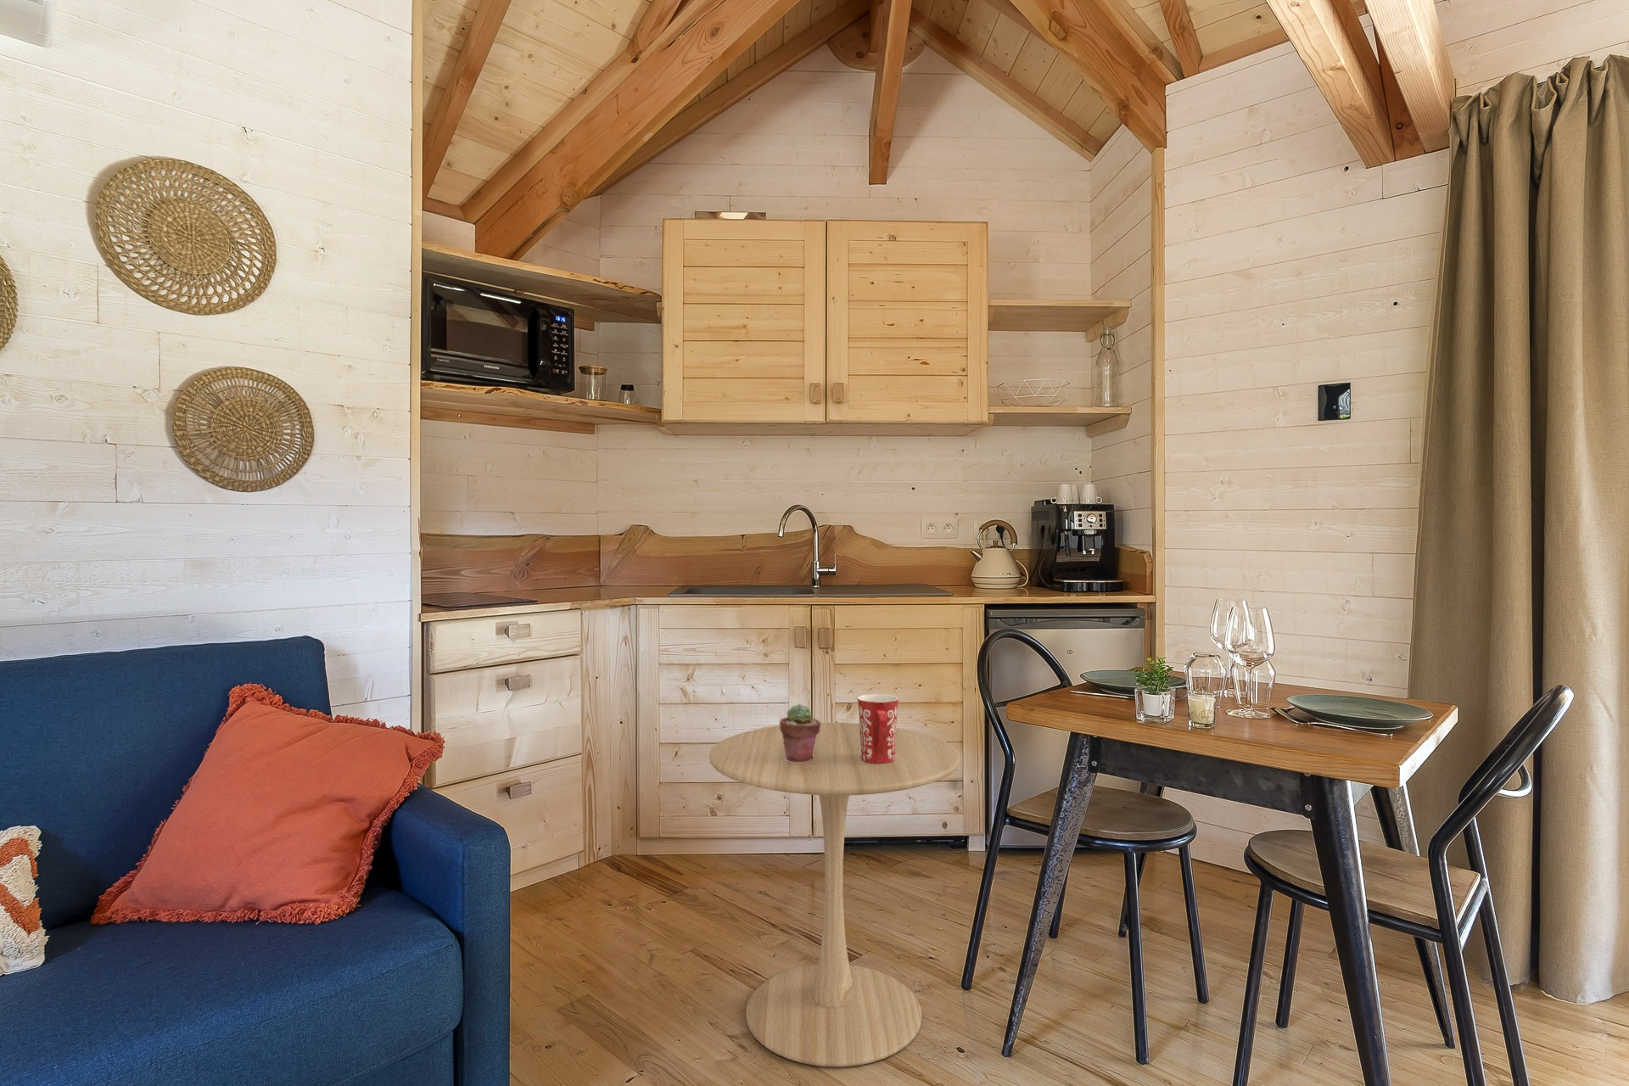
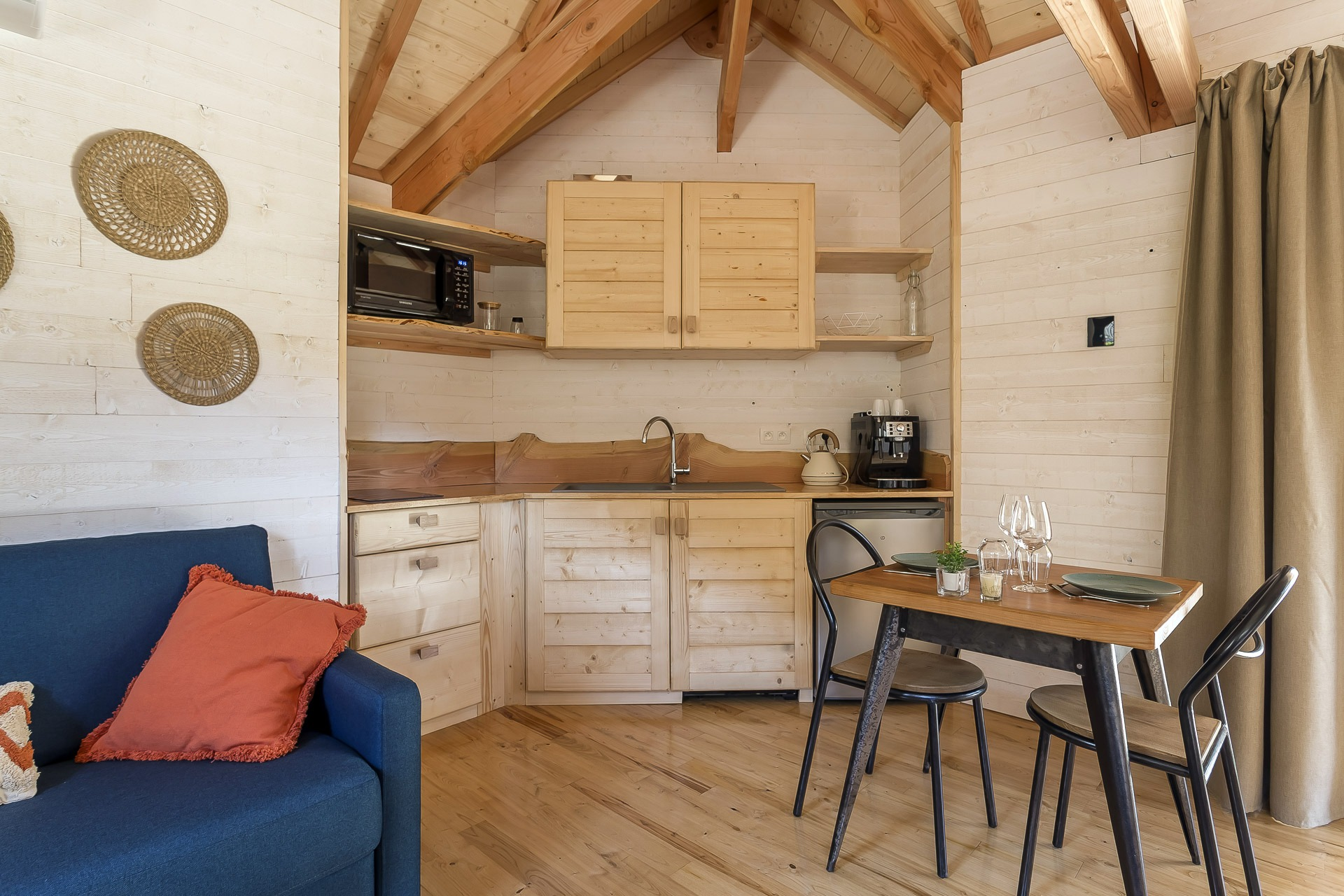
- side table [708,722,960,1068]
- potted succulent [779,703,822,762]
- mug [856,693,899,764]
